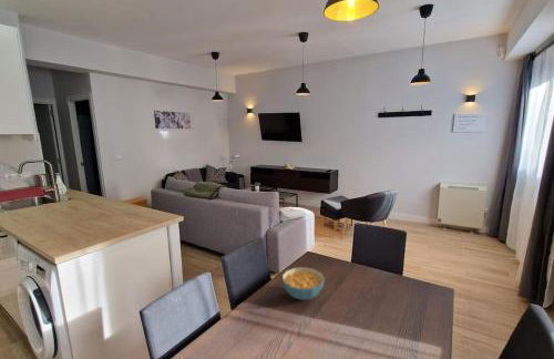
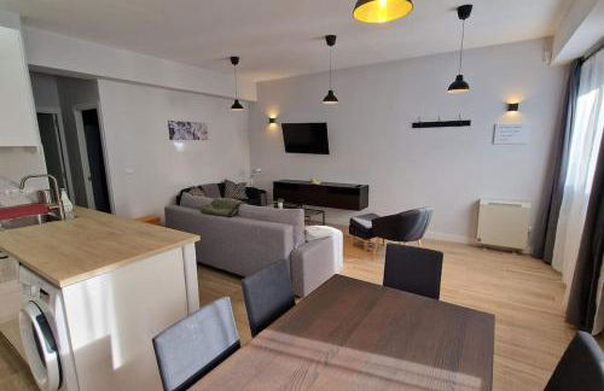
- cereal bowl [281,266,326,301]
